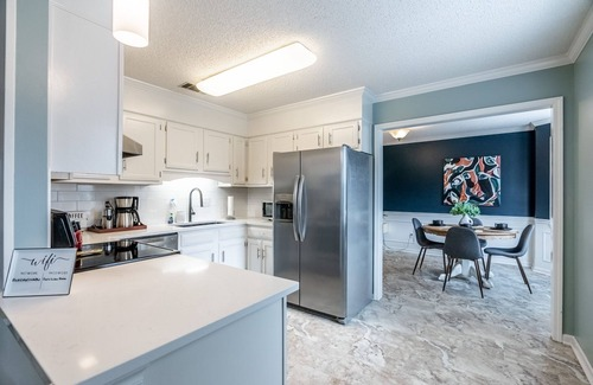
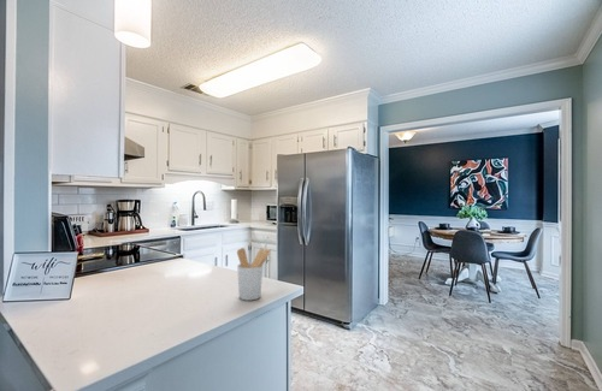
+ utensil holder [236,247,272,302]
